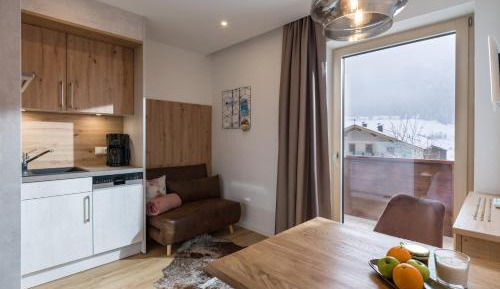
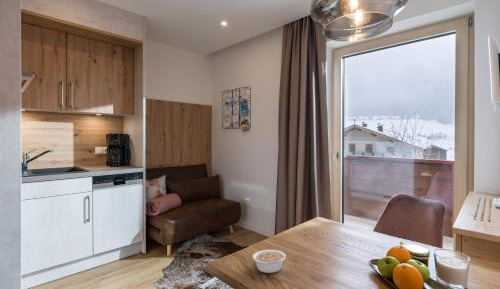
+ legume [251,249,294,274]
